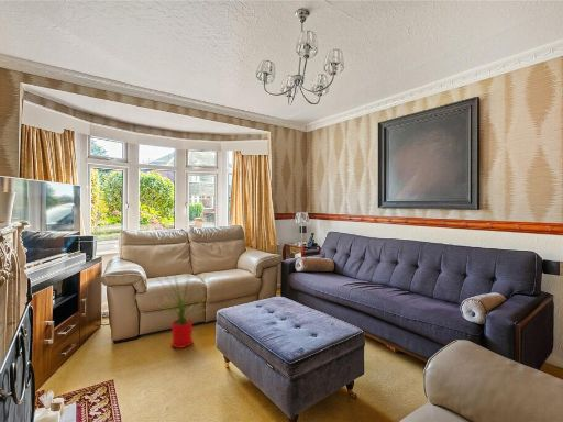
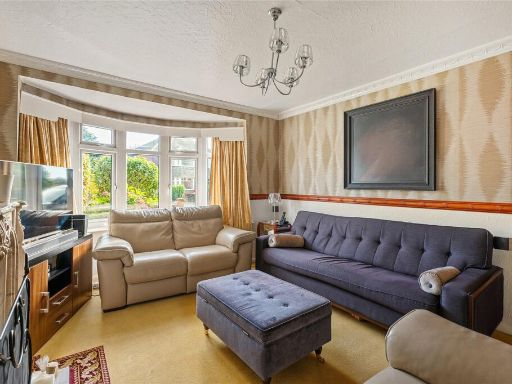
- house plant [153,268,210,349]
